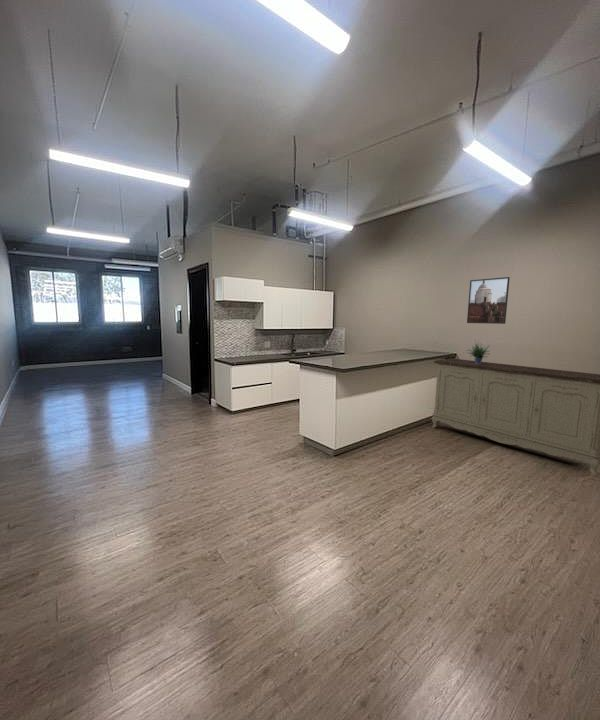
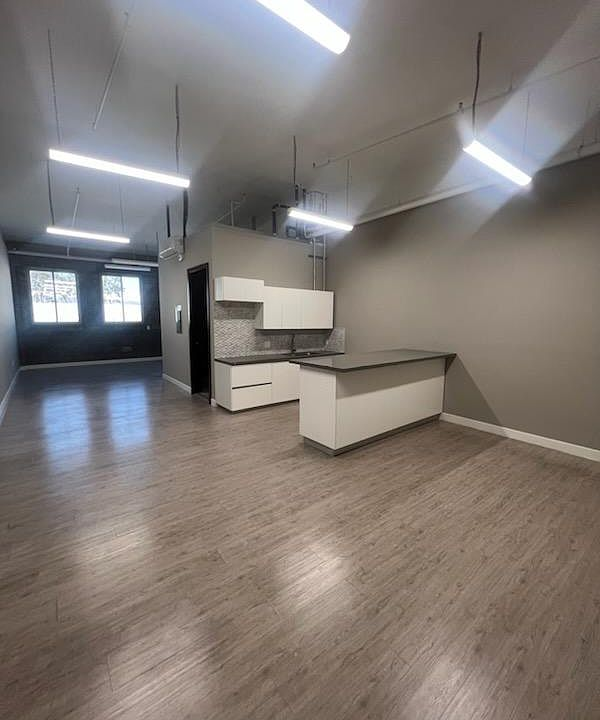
- sideboard [431,357,600,476]
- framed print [466,276,511,325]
- potted plant [466,339,491,364]
